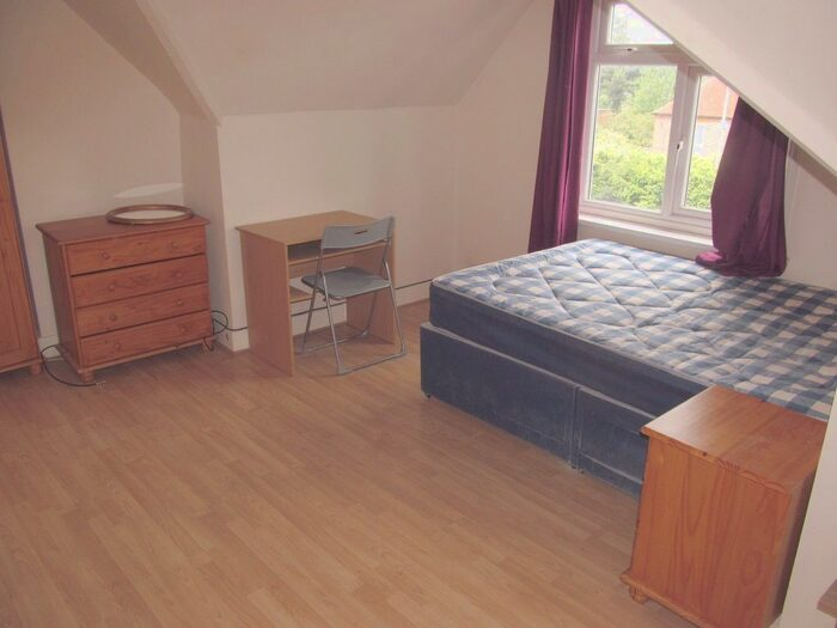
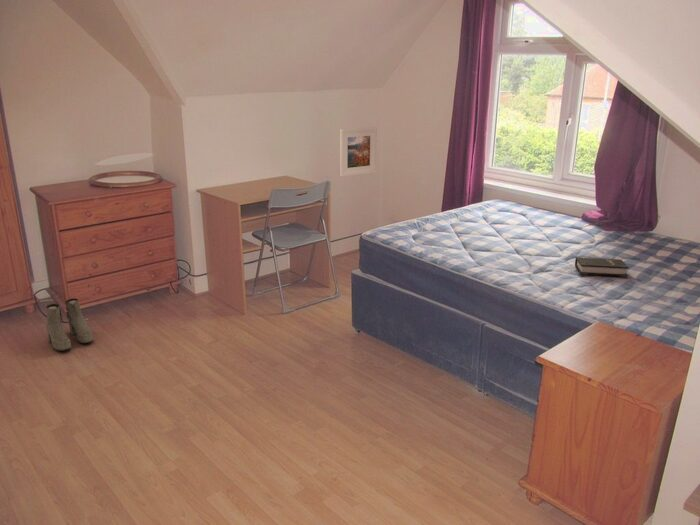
+ boots [45,297,94,352]
+ hardback book [574,256,630,278]
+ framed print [339,126,378,178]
